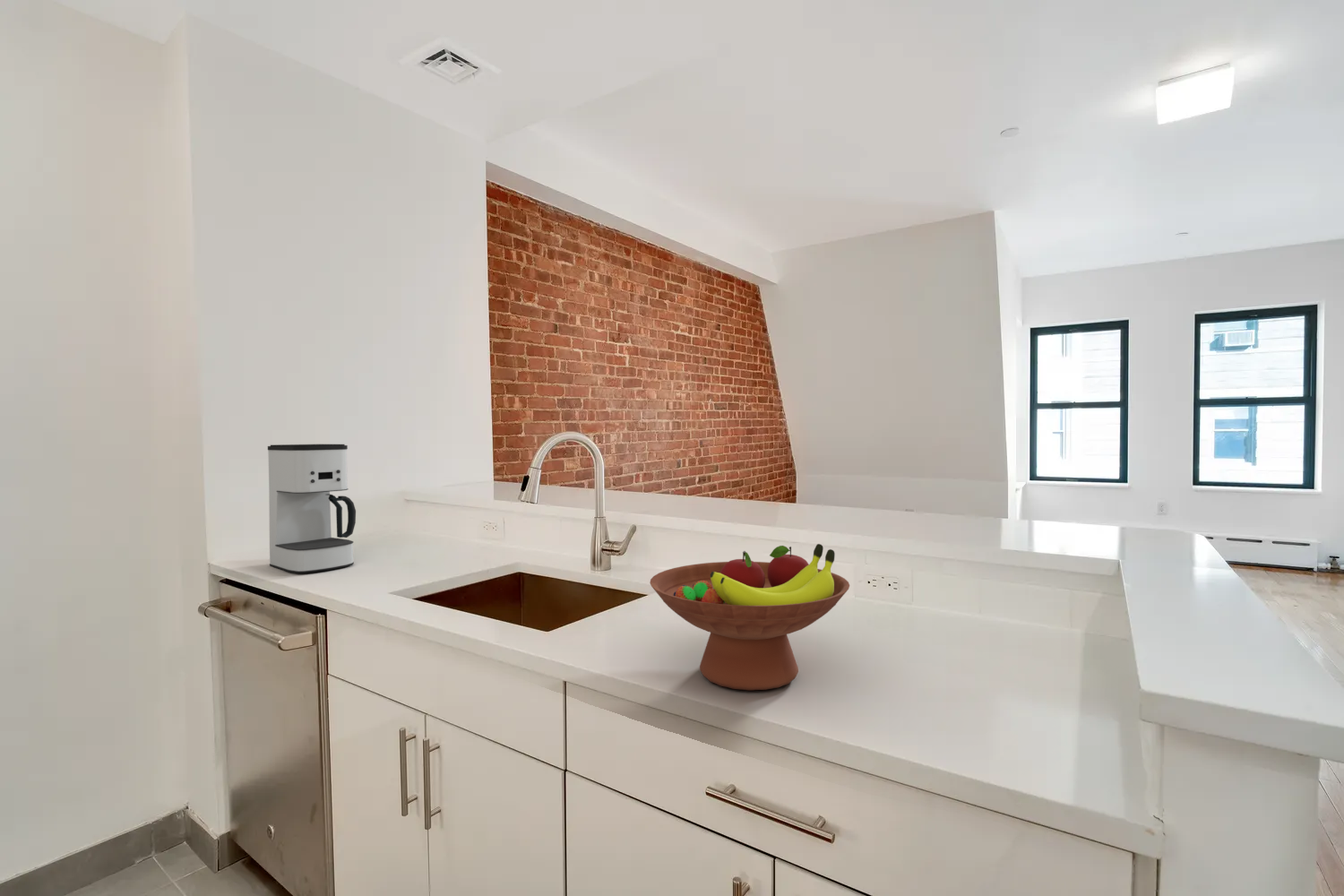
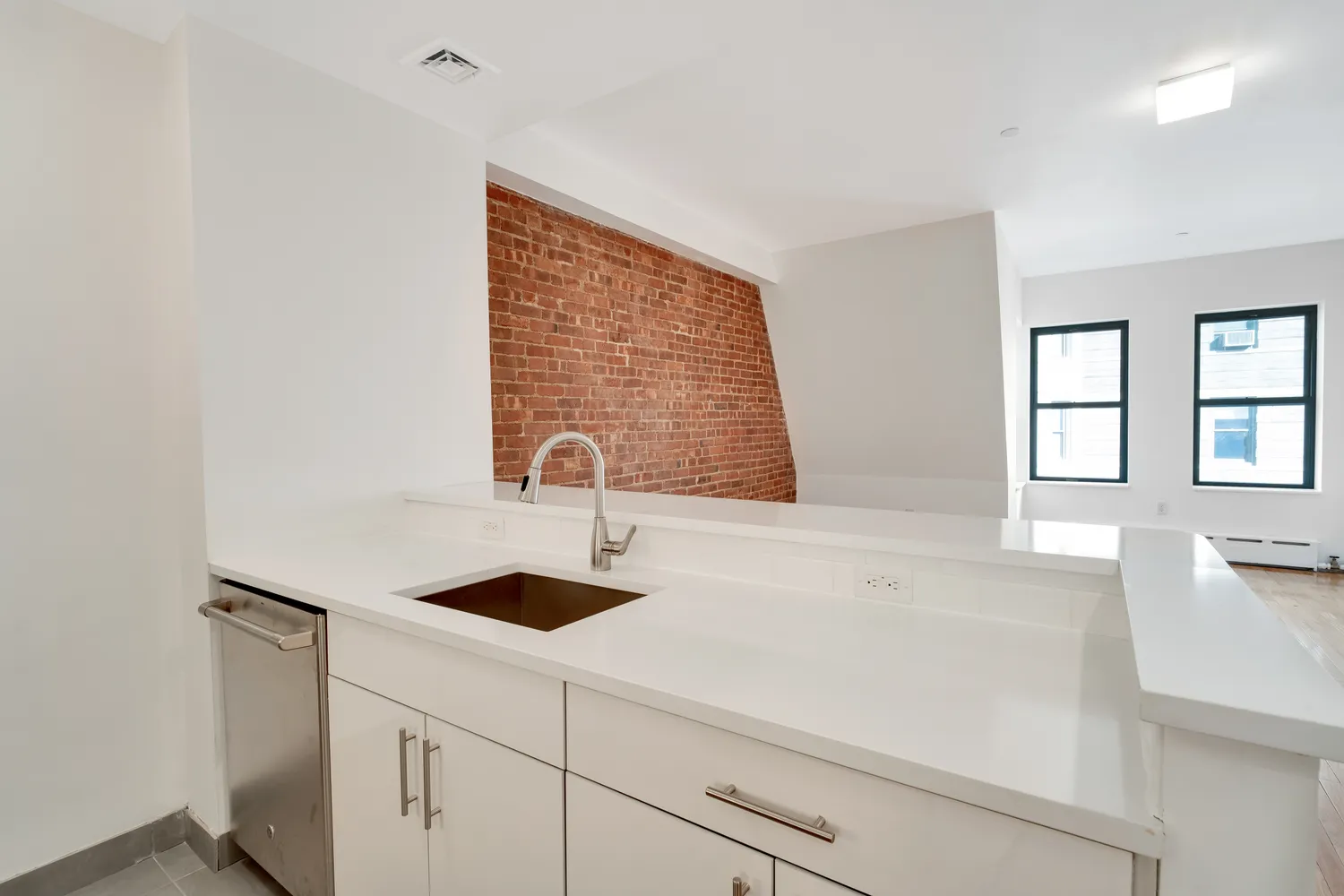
- fruit bowl [650,543,850,691]
- coffee maker [267,444,357,574]
